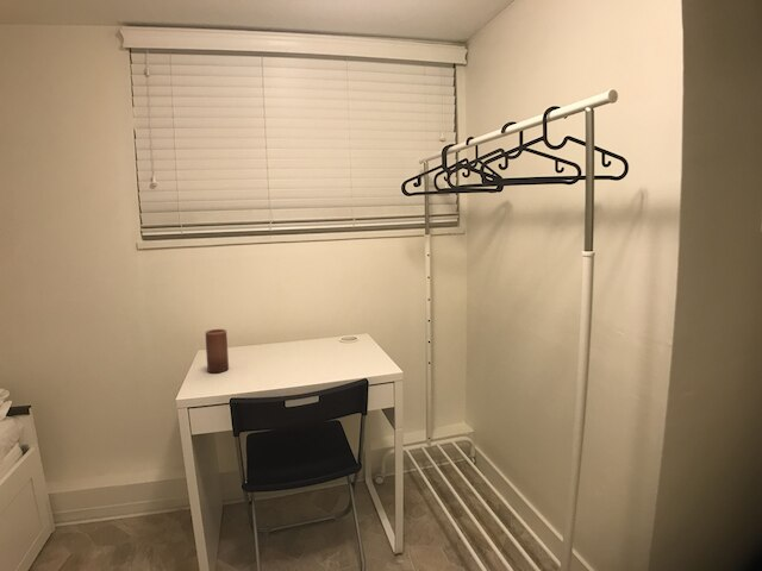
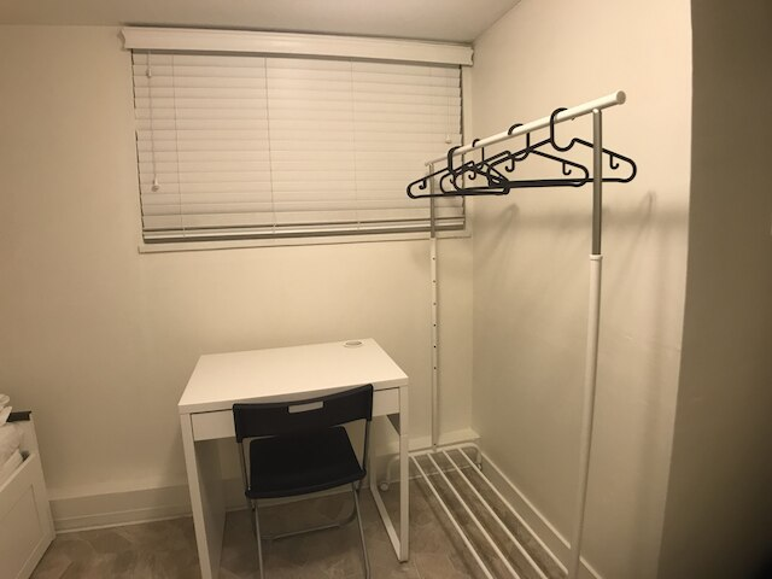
- candle [205,328,230,374]
